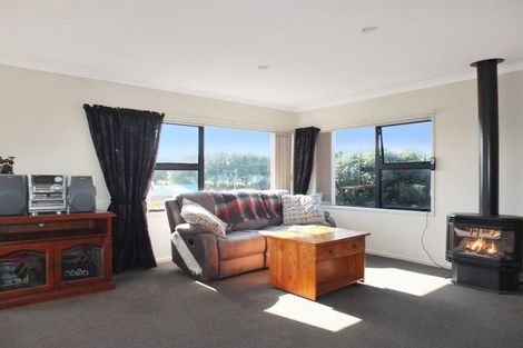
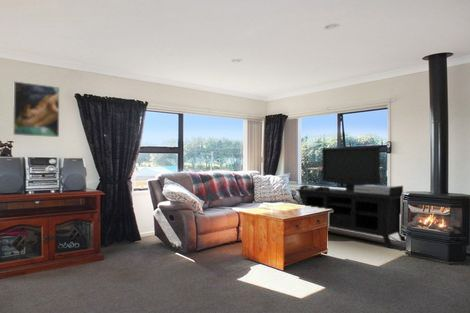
+ media console [294,145,407,249]
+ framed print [12,80,60,138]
